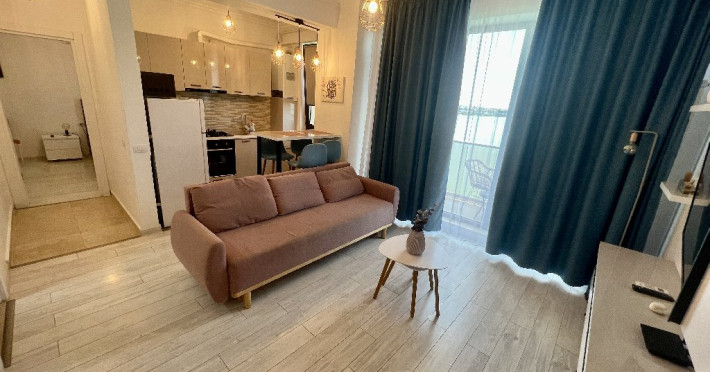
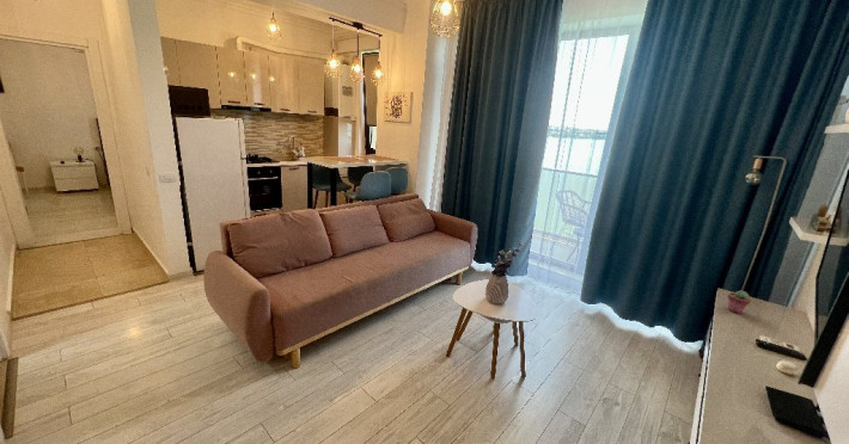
+ potted succulent [727,290,752,315]
